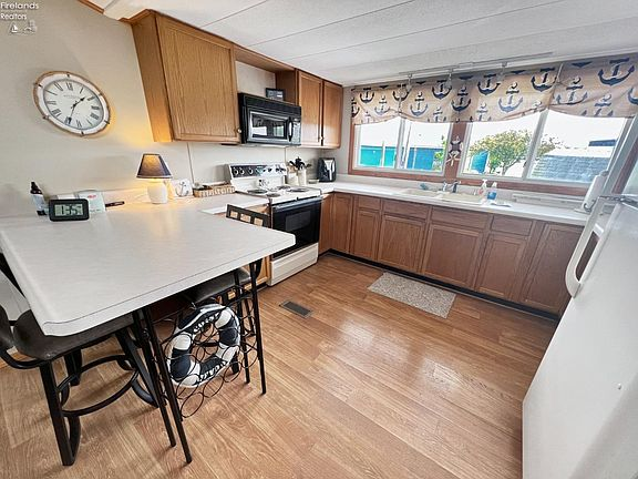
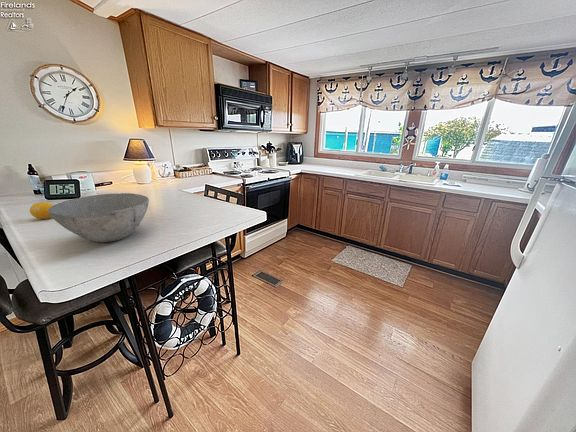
+ fruit [29,201,54,220]
+ bowl [48,192,150,243]
